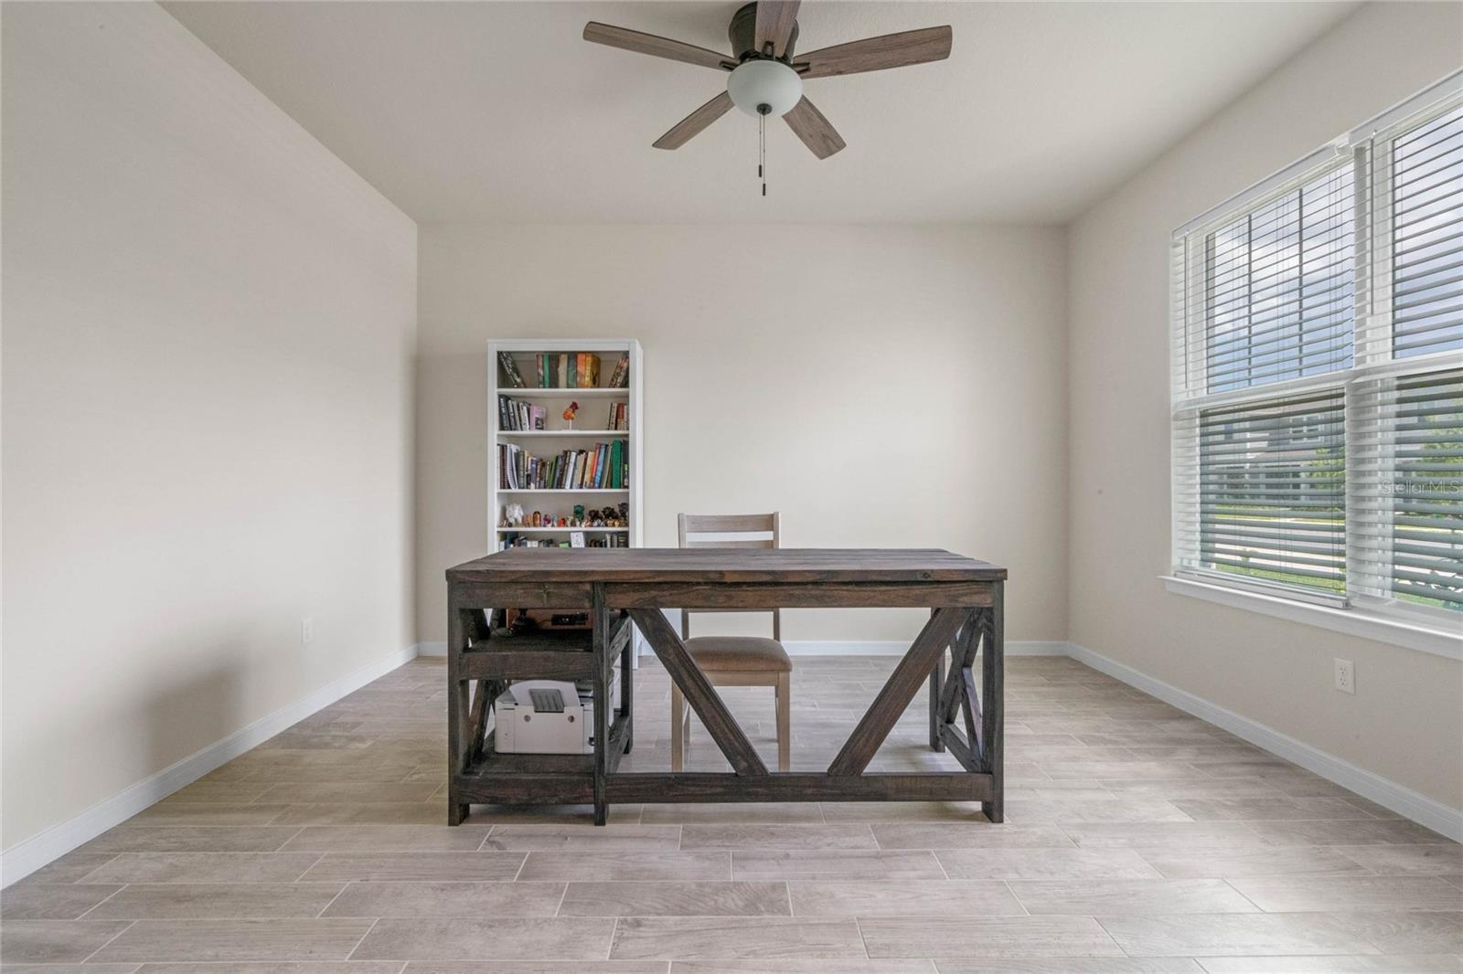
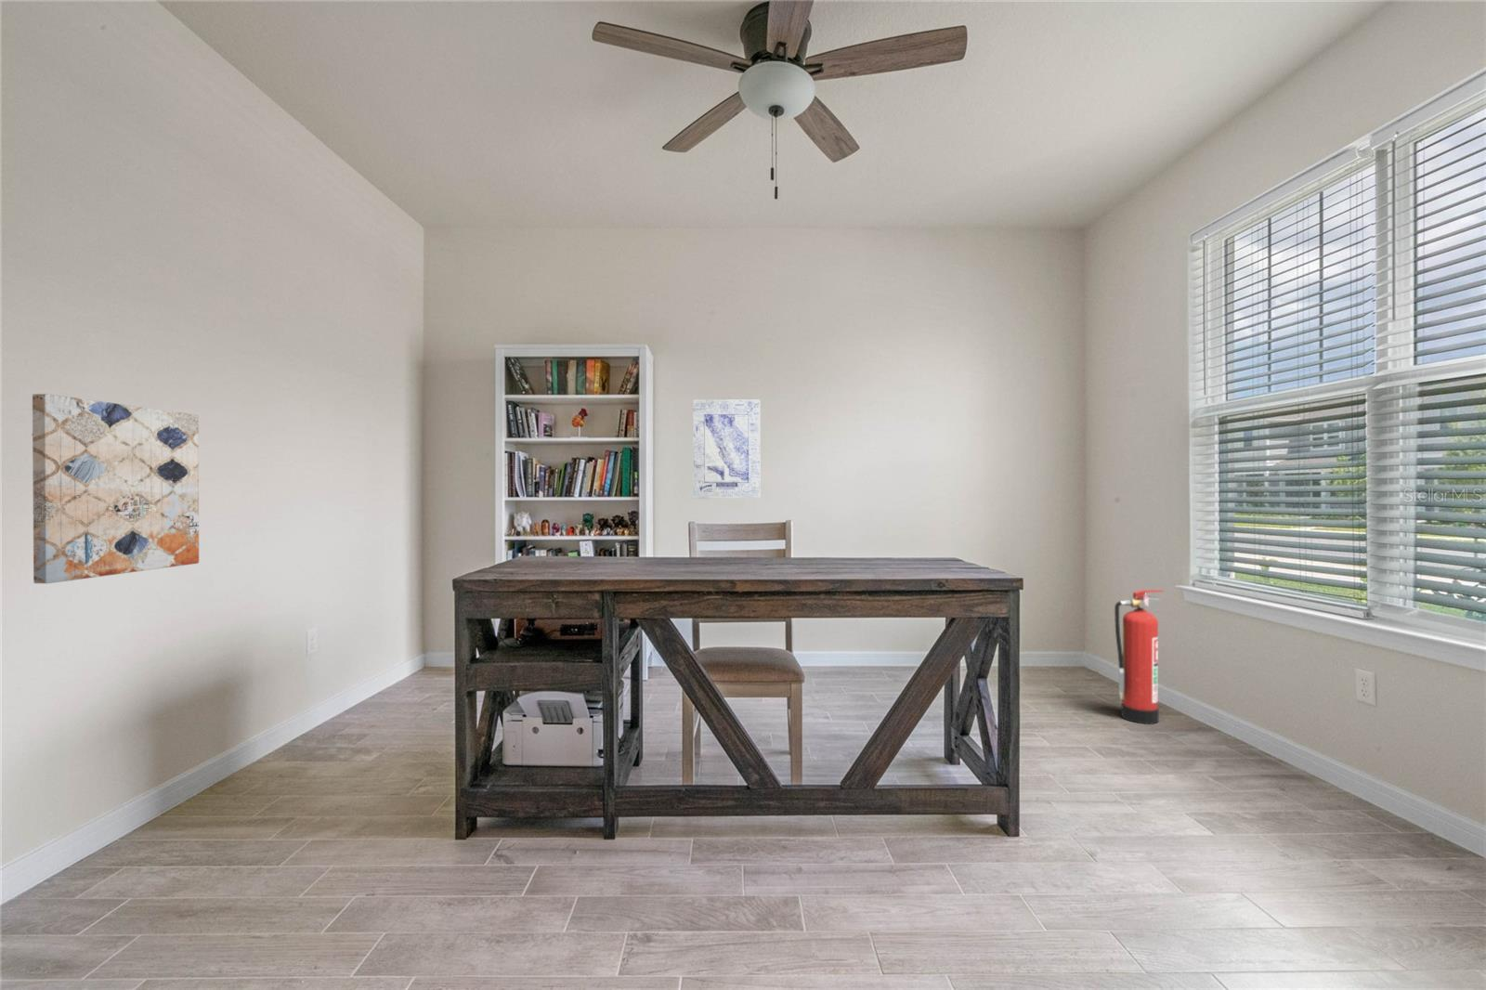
+ wall art [31,393,200,584]
+ wall art [692,399,760,499]
+ fire extinguisher [1114,589,1164,725]
